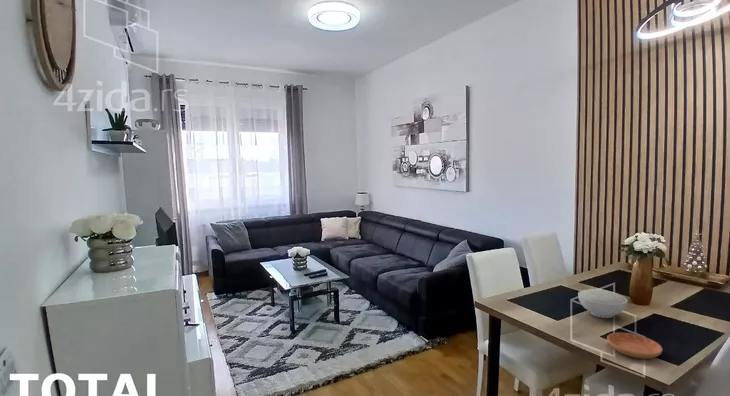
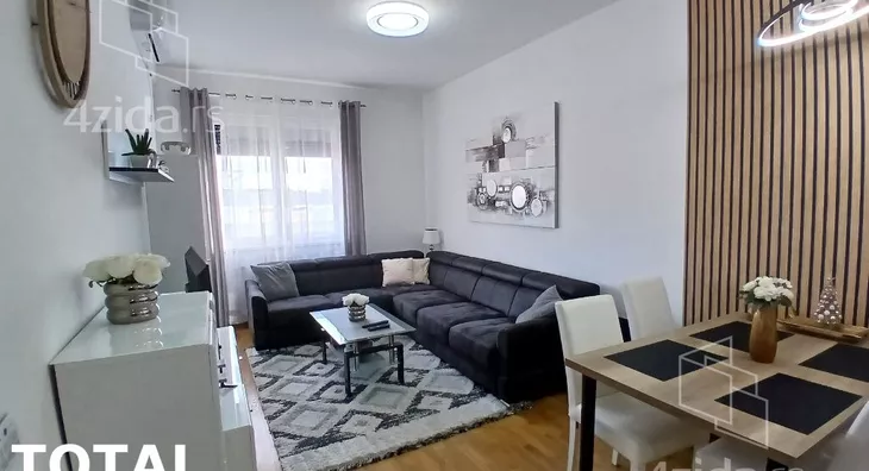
- bowl [577,288,628,319]
- saucer [606,332,663,360]
